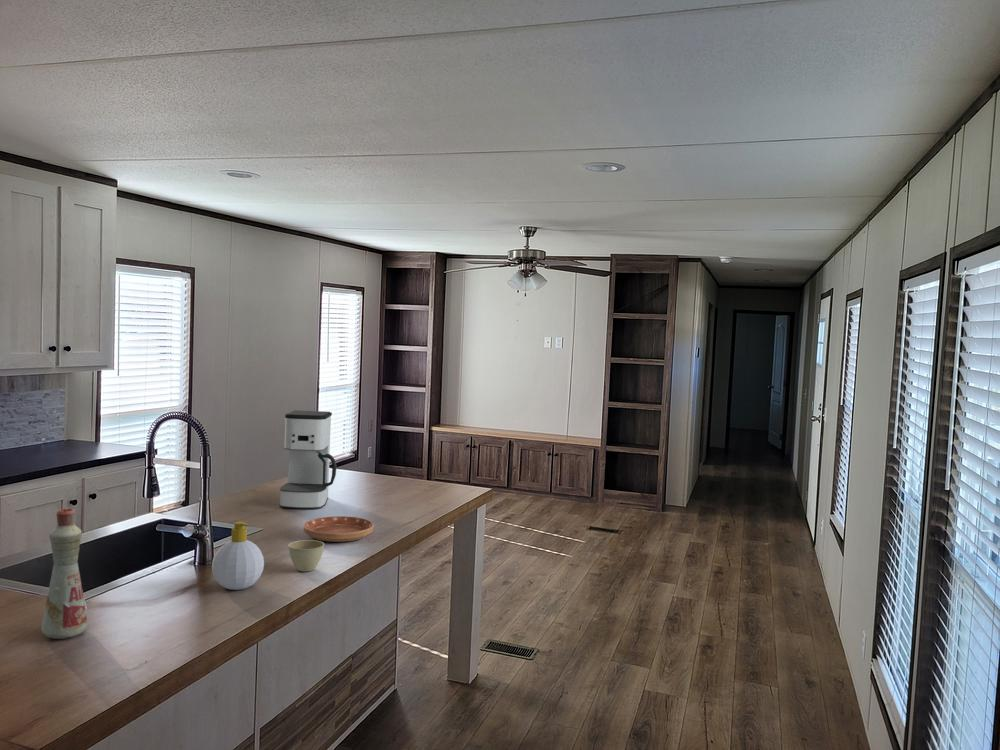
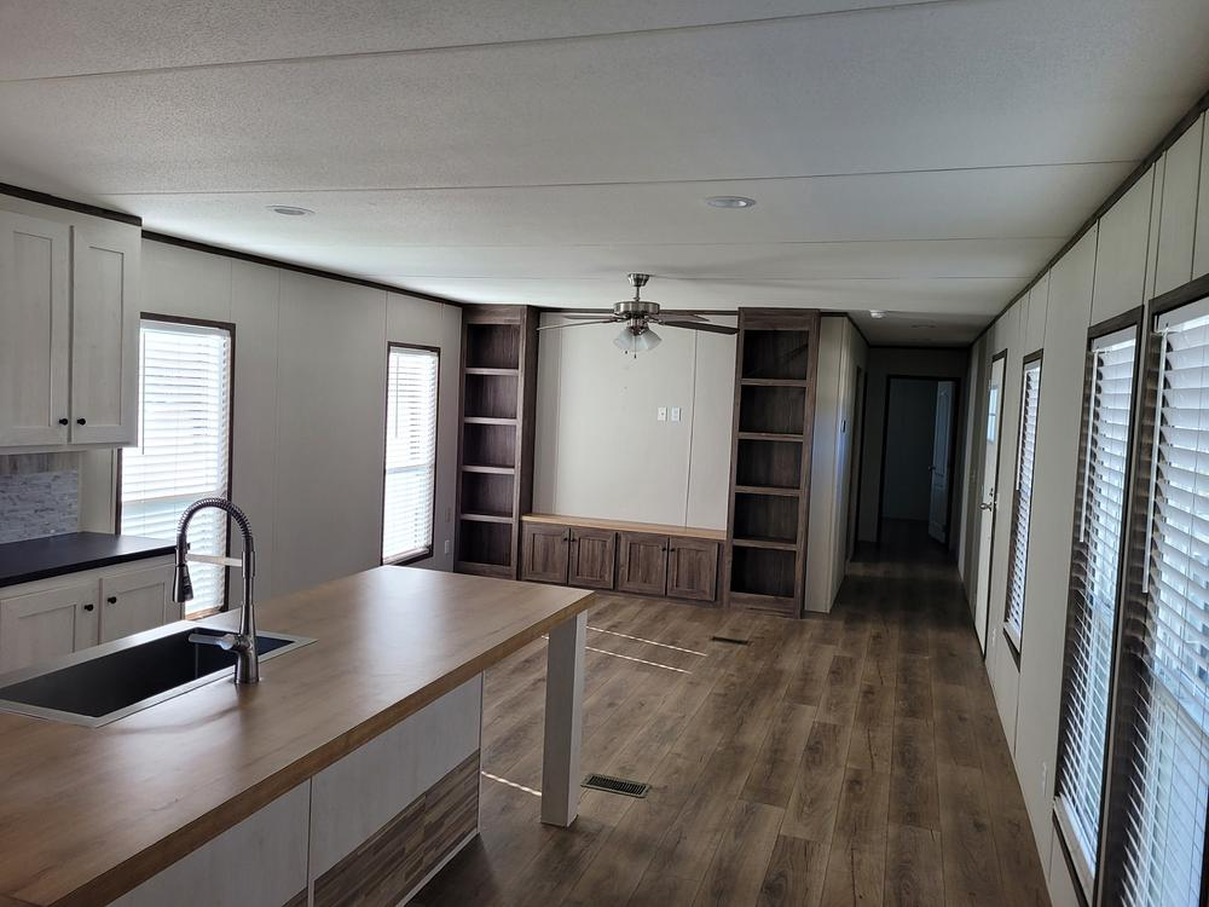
- soap bottle [211,521,265,591]
- bottle [40,507,89,640]
- saucer [302,515,375,543]
- flower pot [287,539,325,572]
- coffee maker [279,409,338,510]
